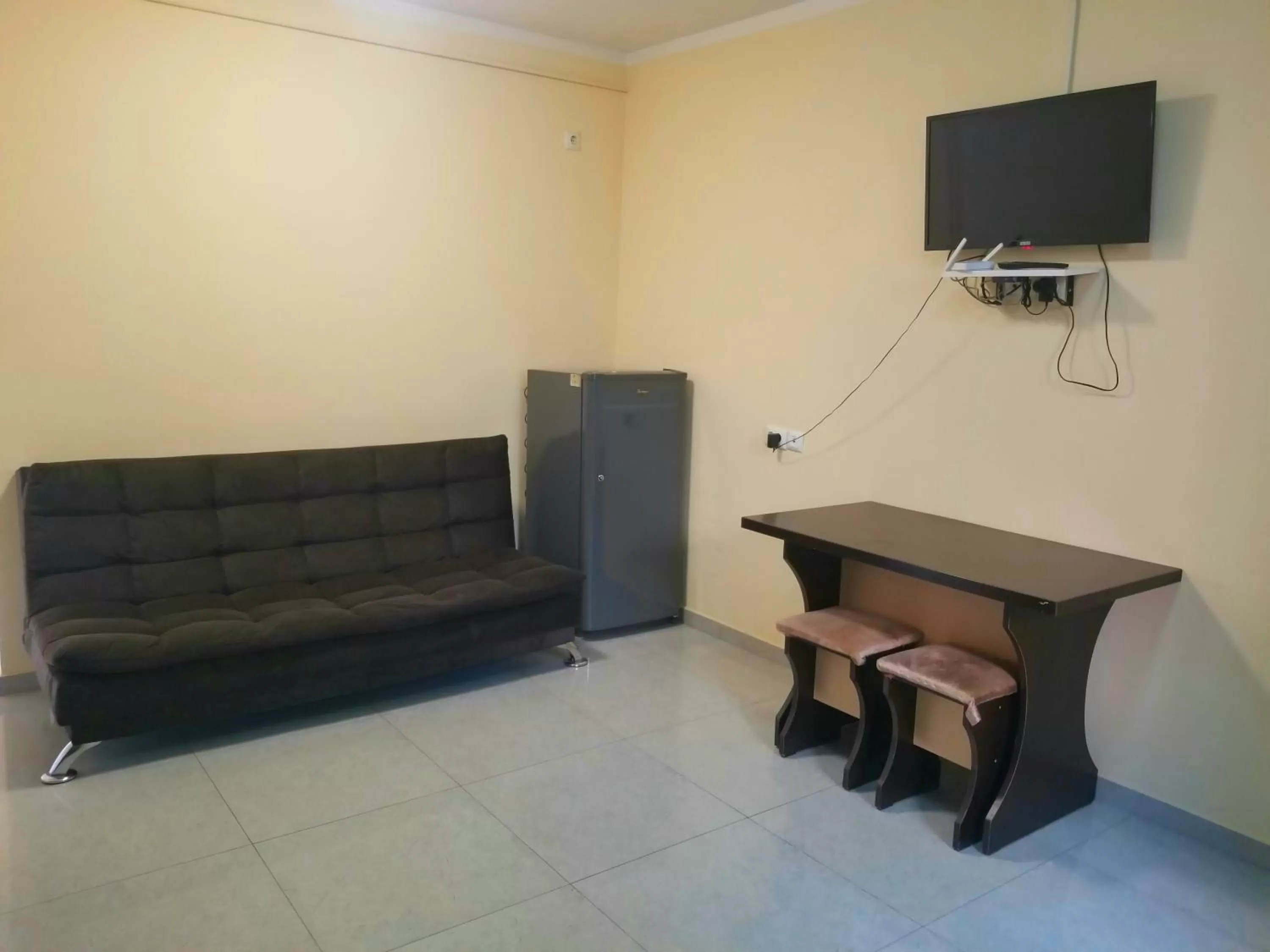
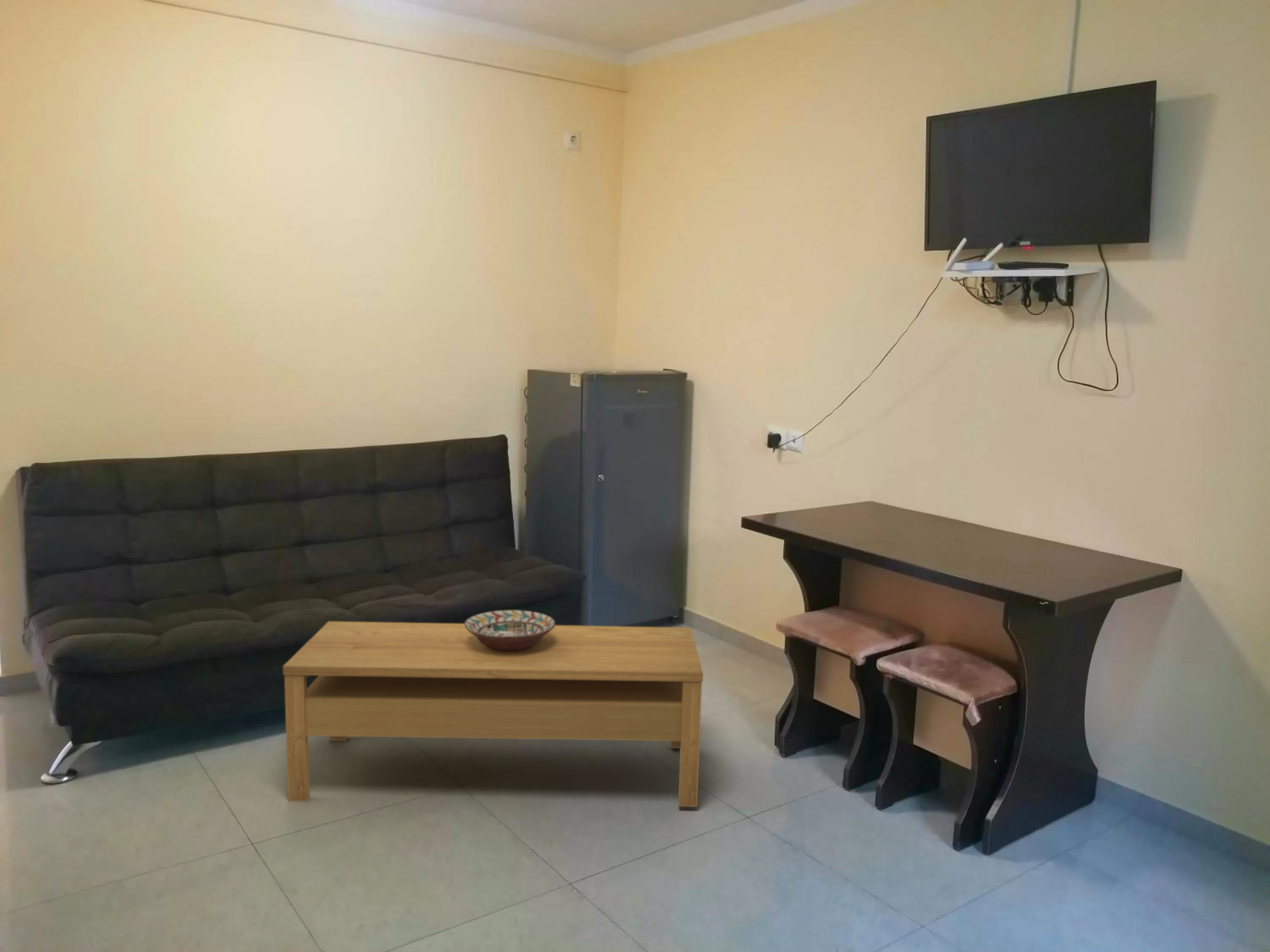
+ decorative bowl [464,610,556,651]
+ coffee table [282,621,704,807]
